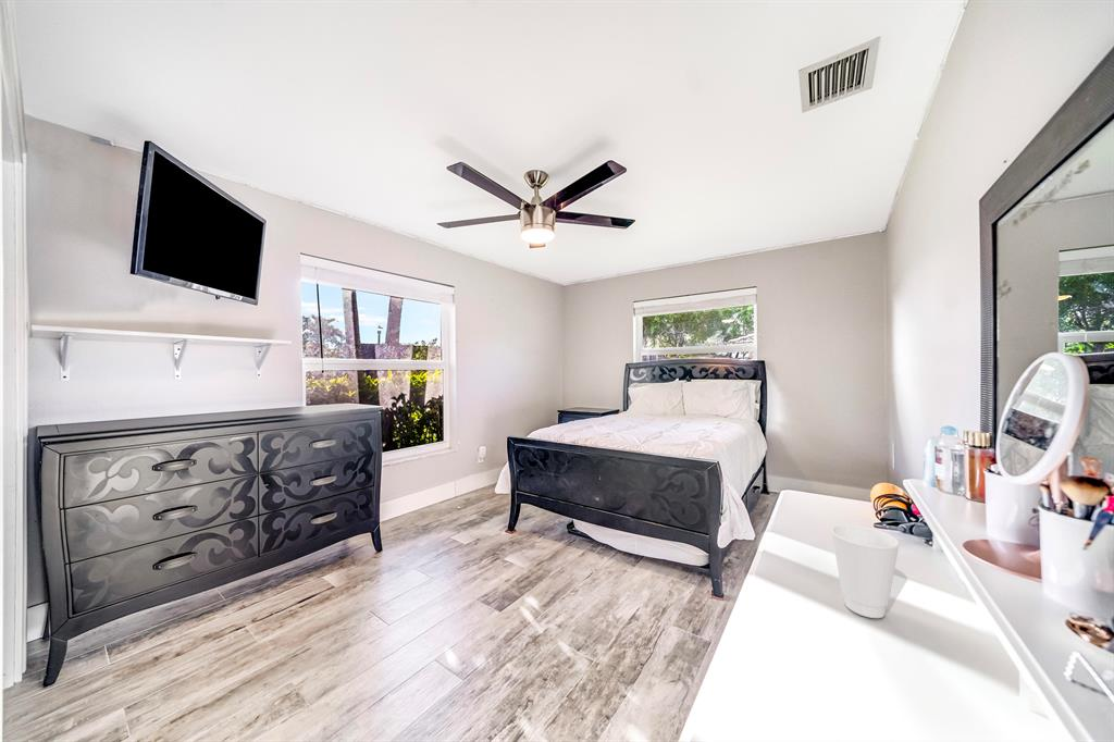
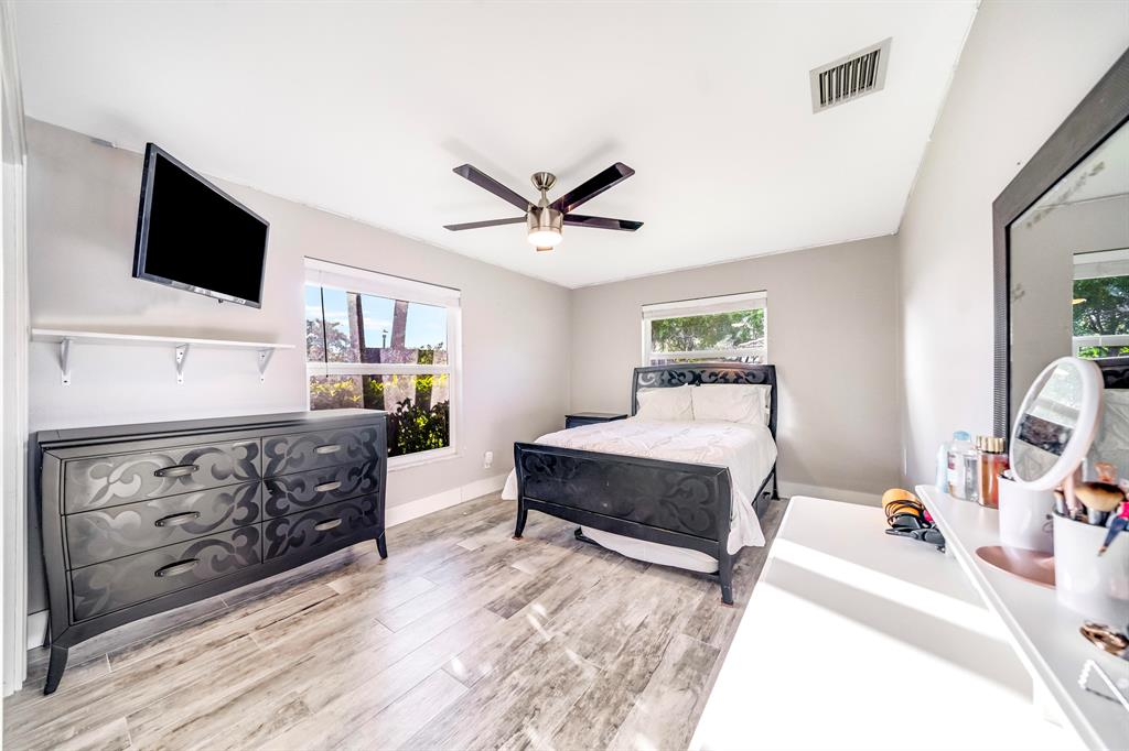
- cup [830,524,901,619]
